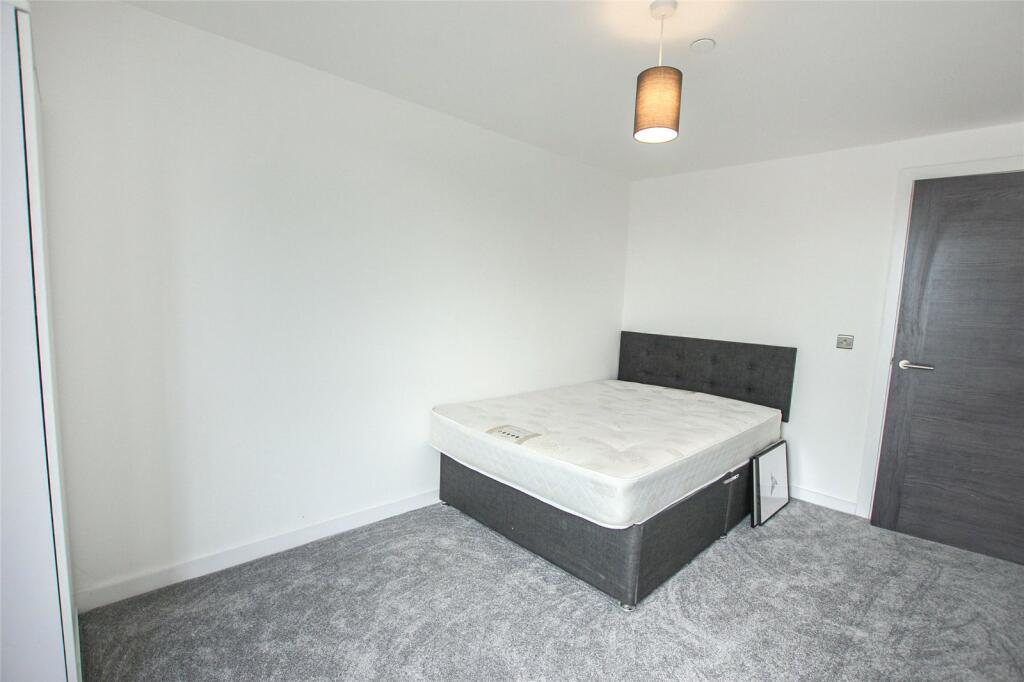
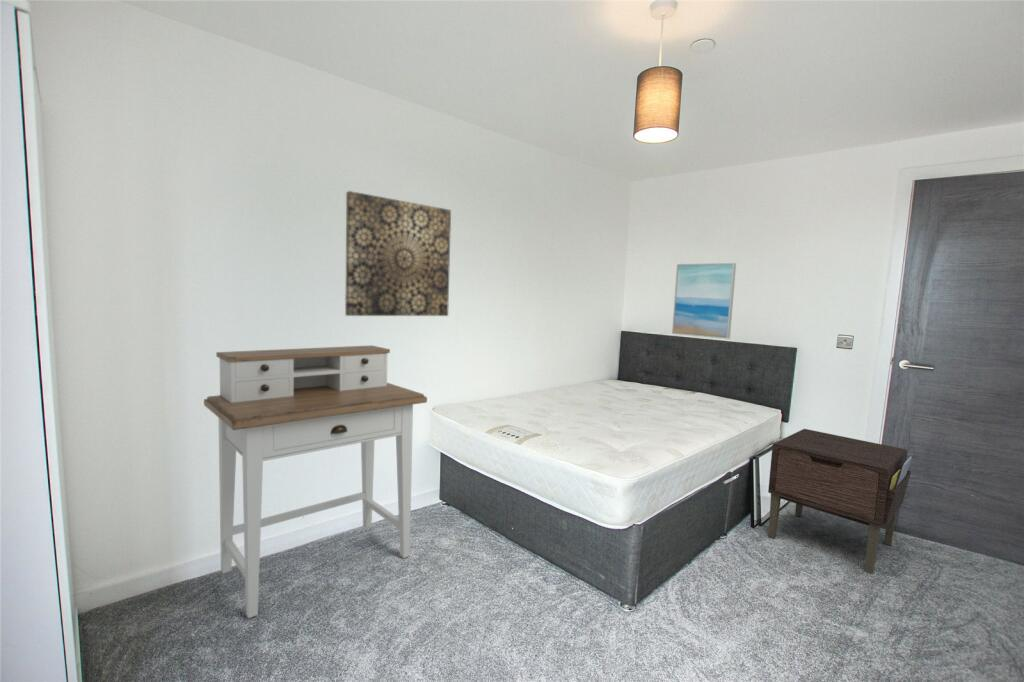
+ wall art [671,262,737,340]
+ desk [203,344,428,620]
+ wall art [344,190,452,317]
+ nightstand [767,428,913,575]
